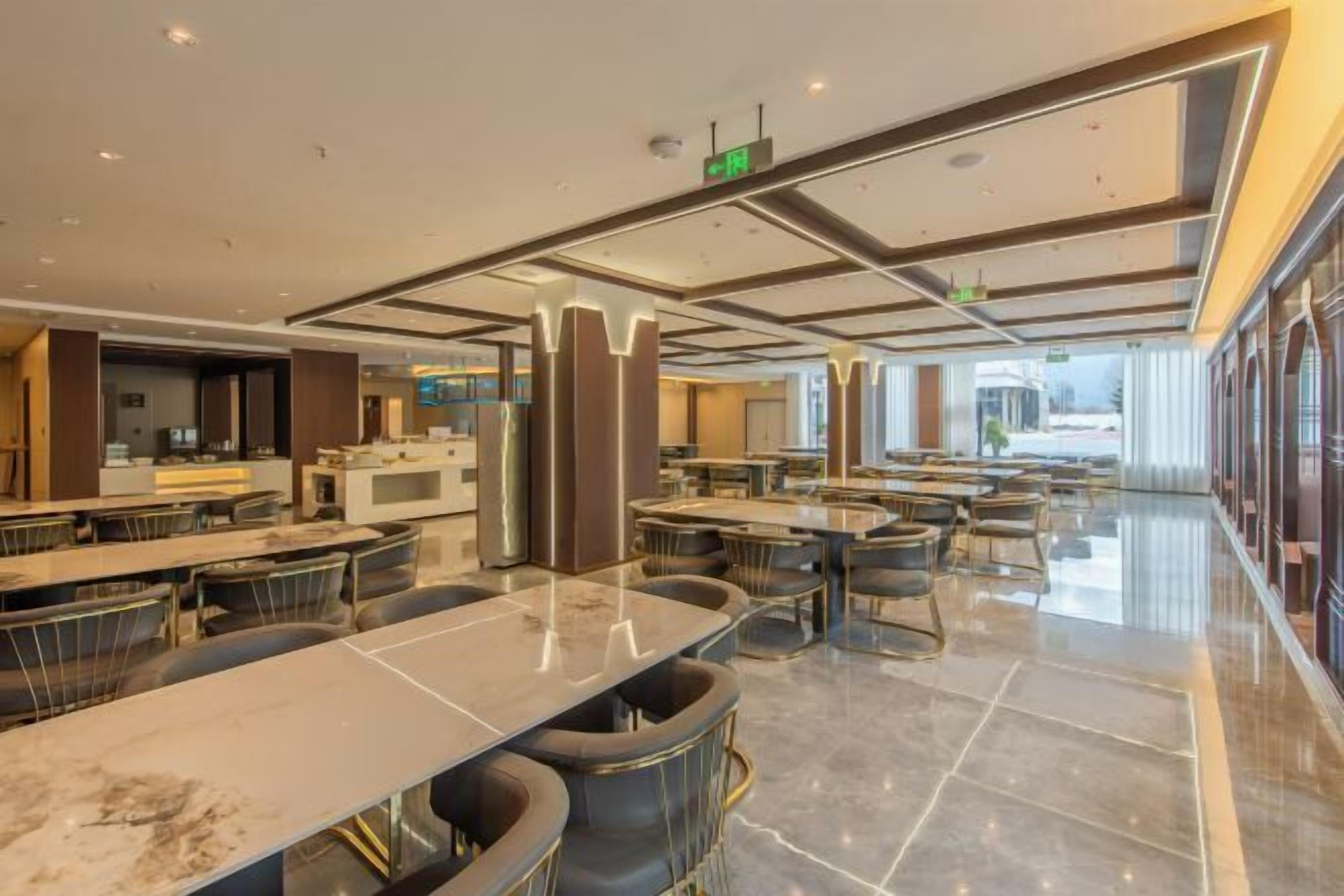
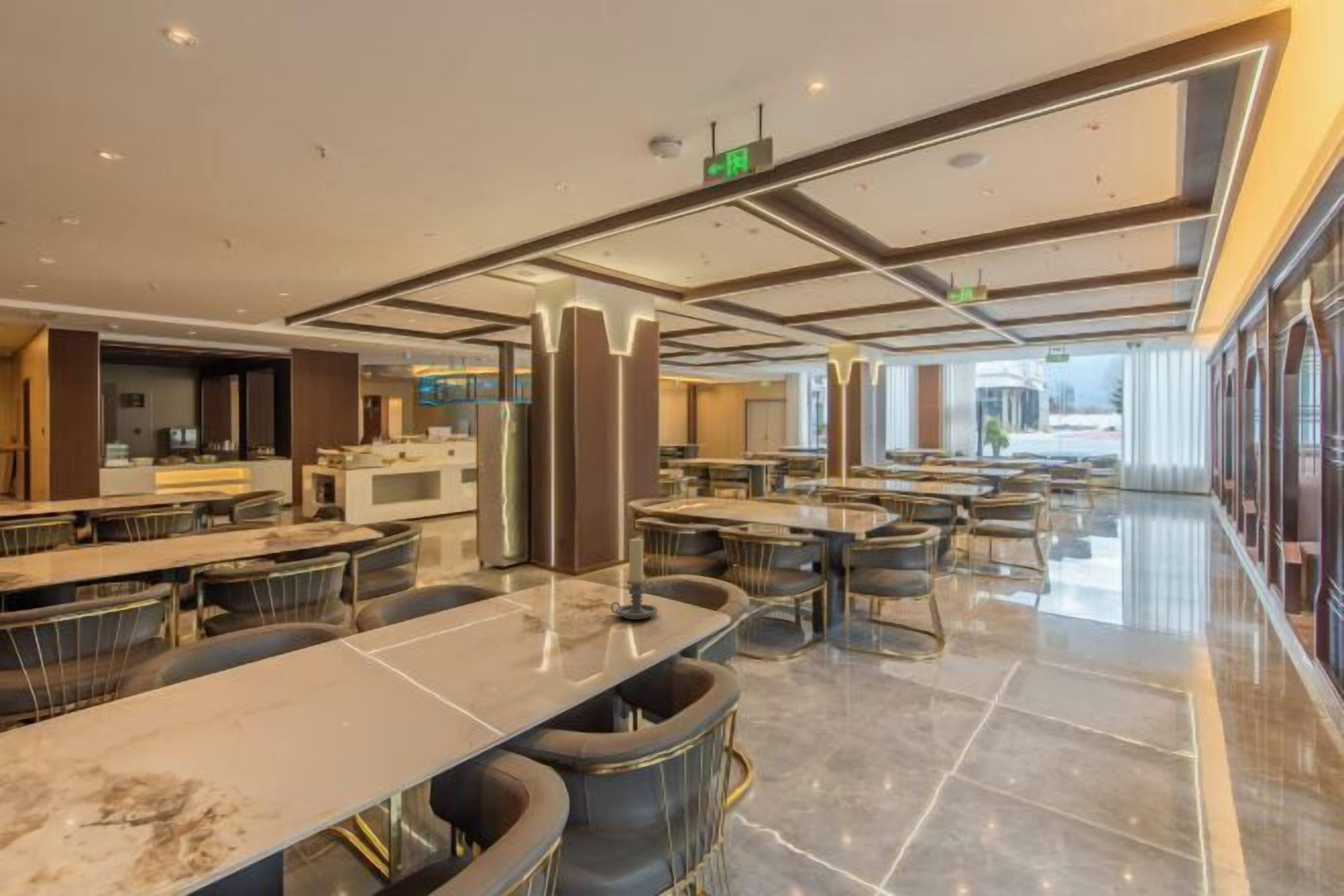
+ candle holder [610,537,658,620]
